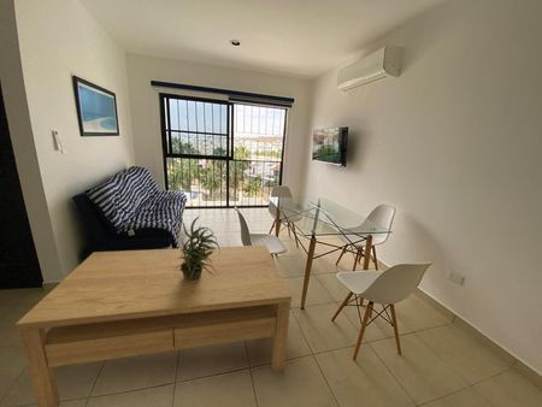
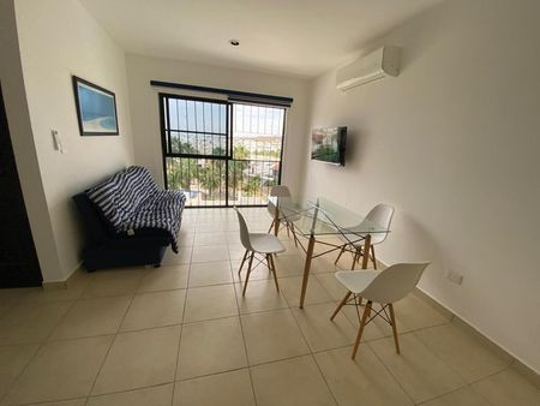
- potted plant [173,216,220,281]
- coffee table [14,243,293,407]
